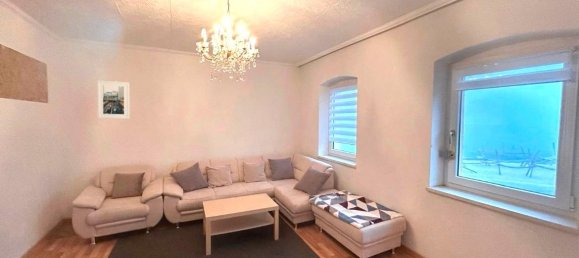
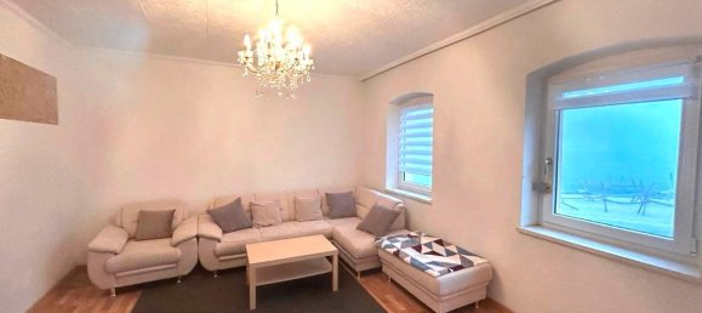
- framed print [96,79,131,120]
